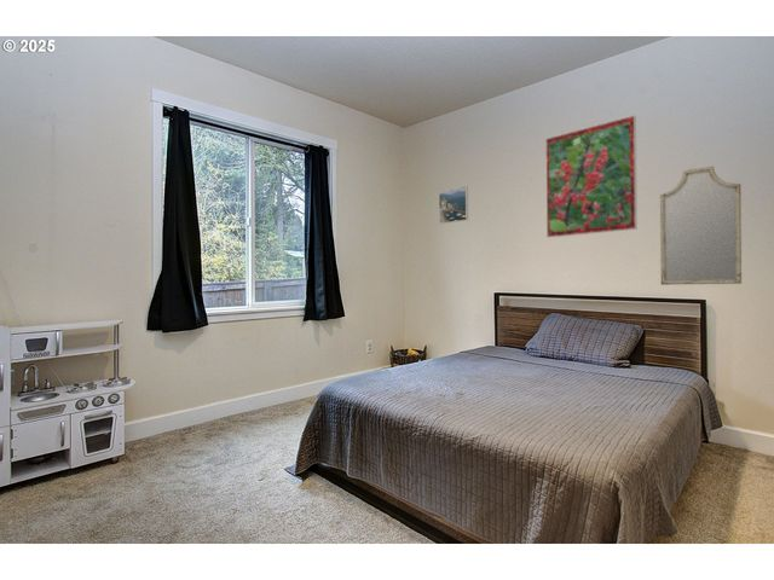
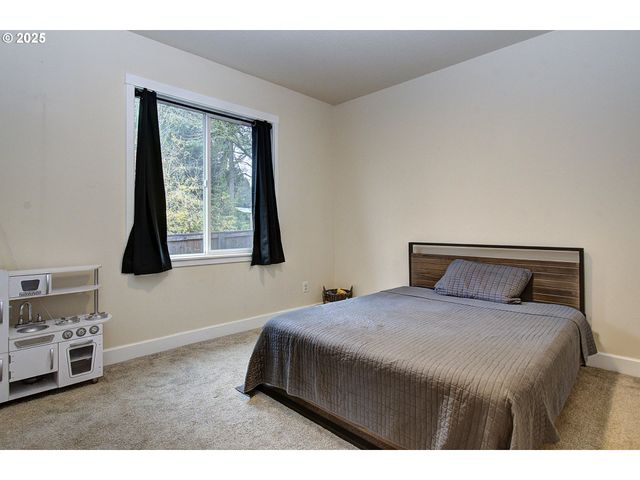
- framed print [544,114,639,239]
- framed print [438,185,469,225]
- home mirror [659,164,743,286]
